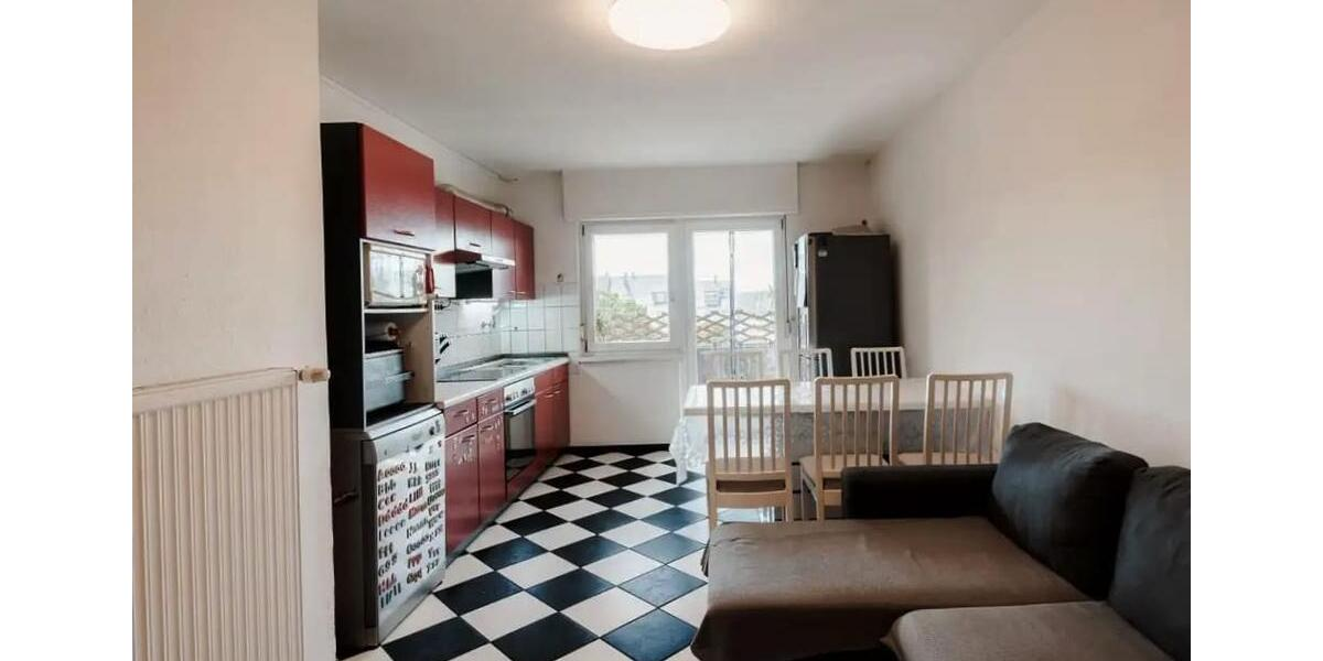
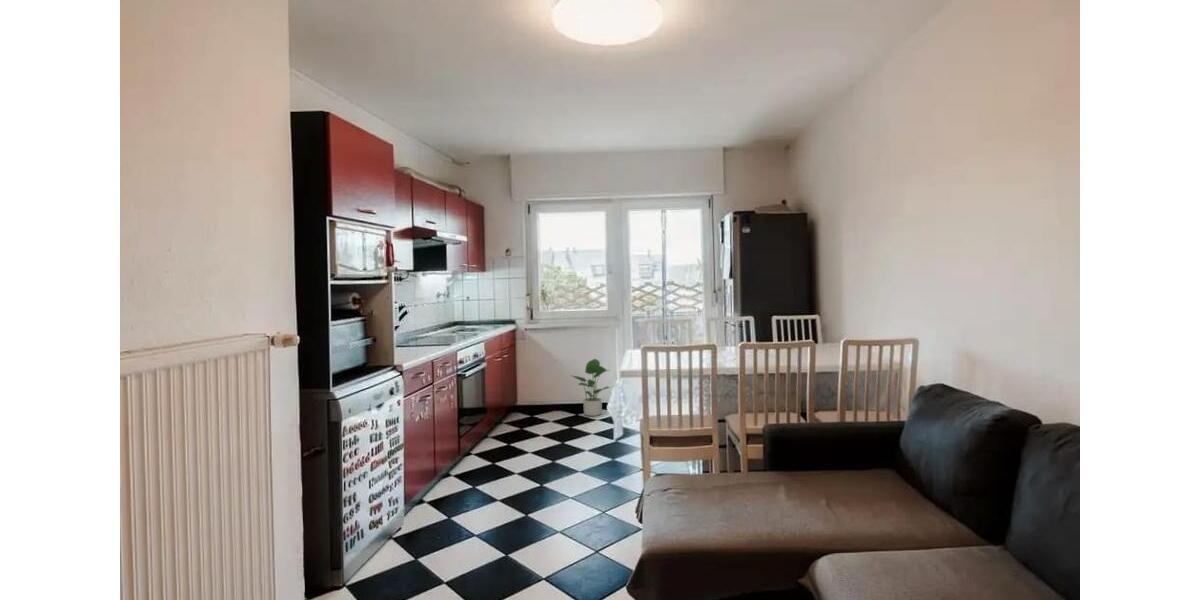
+ potted plant [569,358,611,417]
